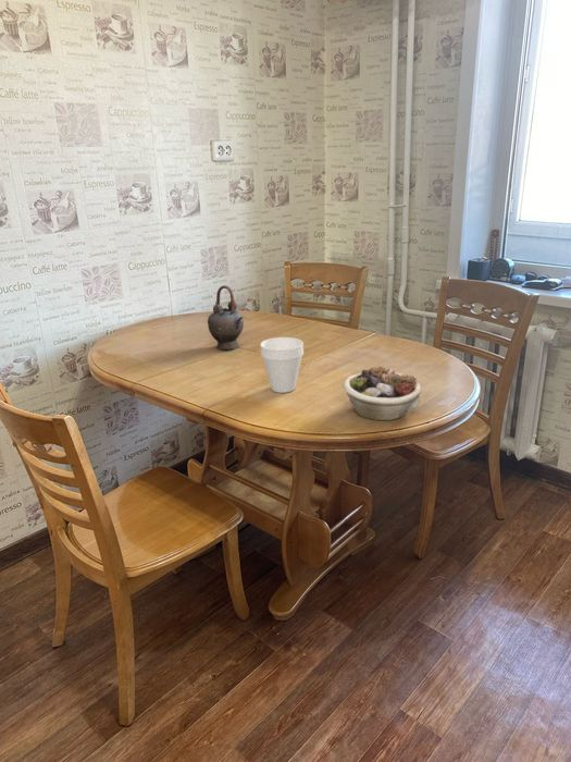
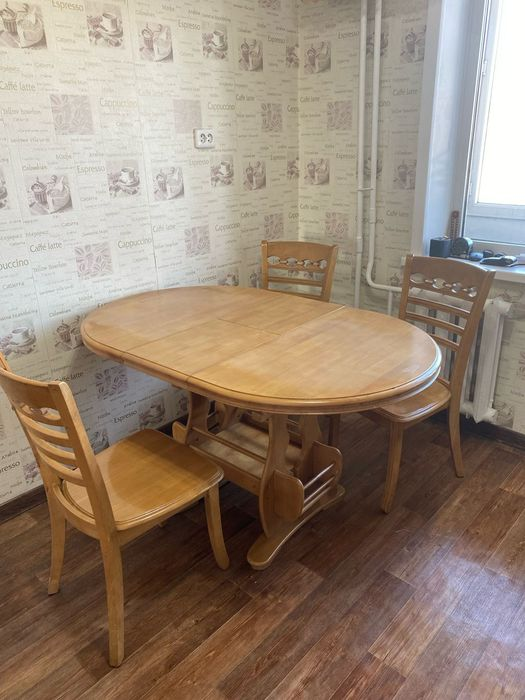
- teapot [207,284,245,351]
- cup [259,336,305,394]
- succulent planter [343,366,422,421]
